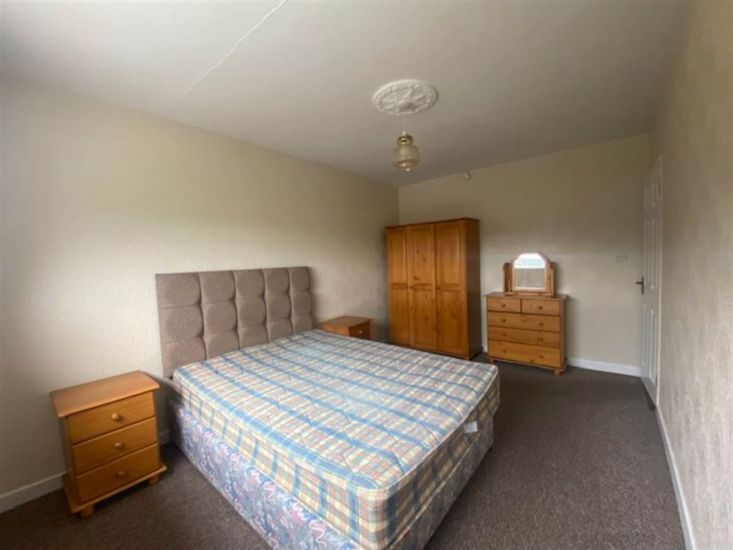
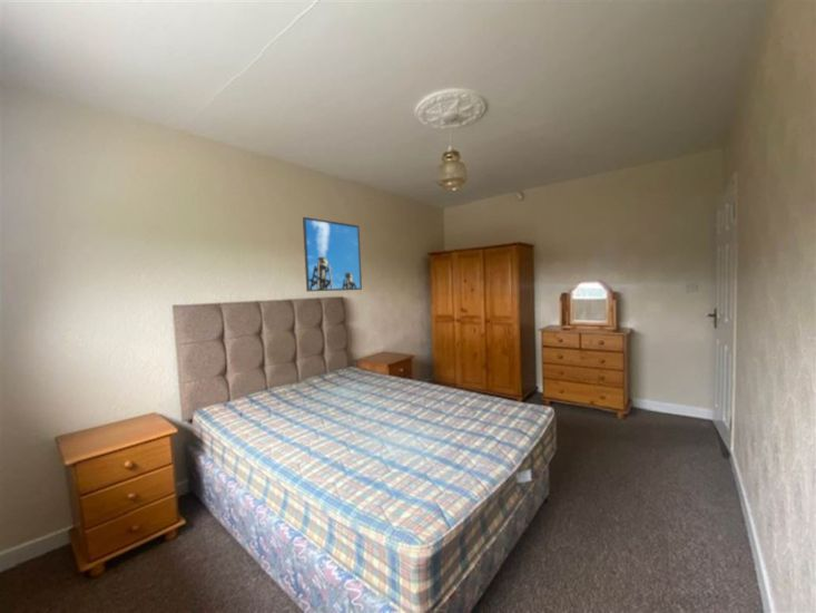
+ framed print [302,216,363,292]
